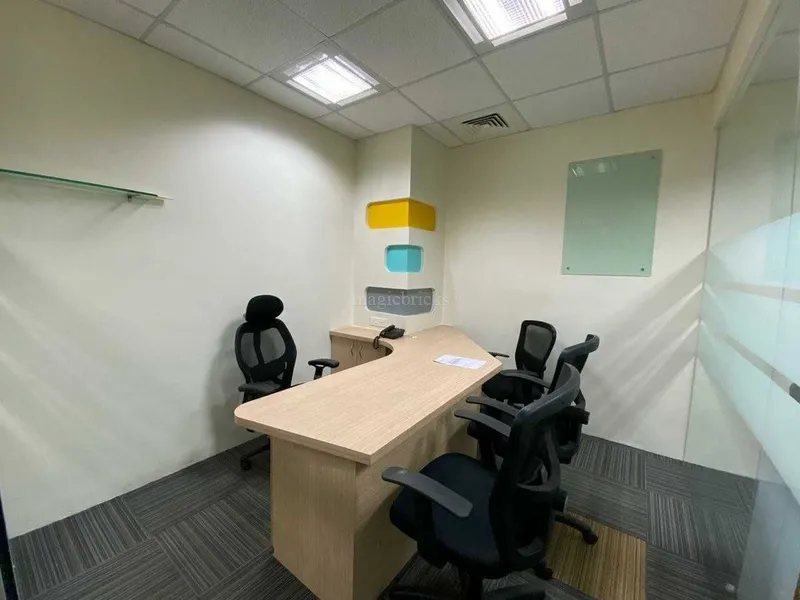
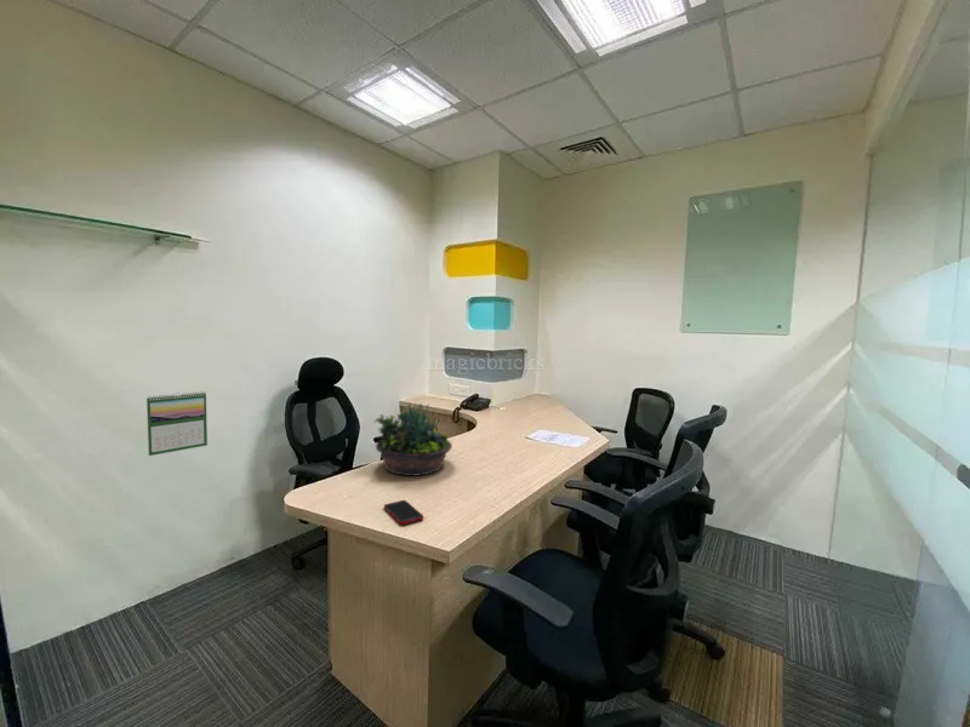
+ succulent planter [373,401,453,477]
+ cell phone [383,499,424,526]
+ calendar [146,390,209,457]
